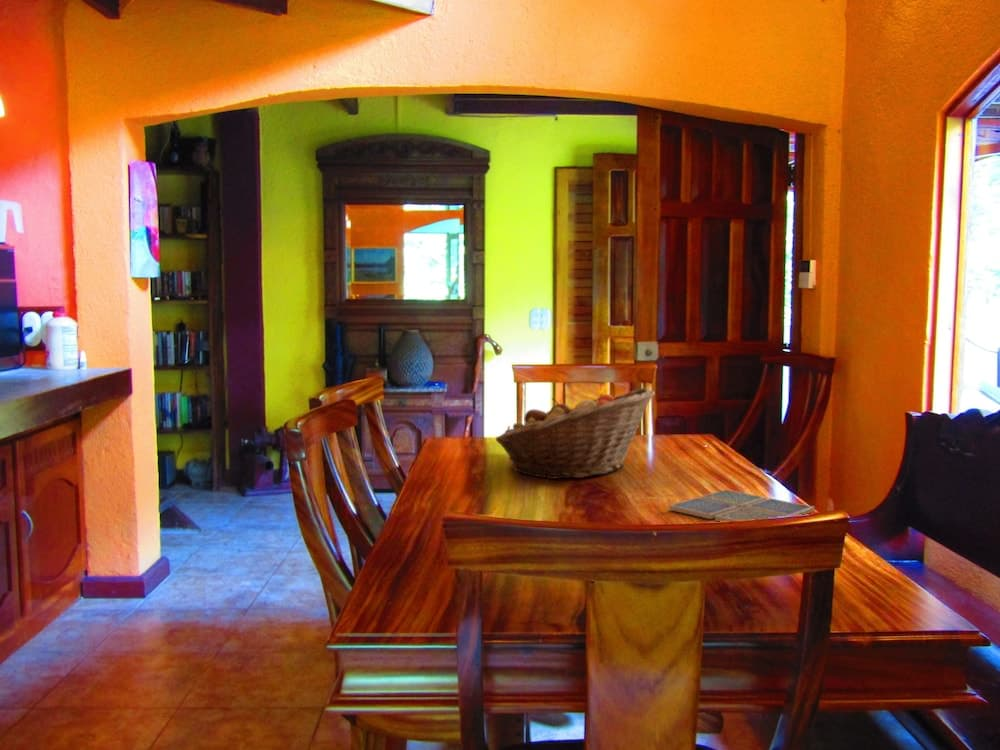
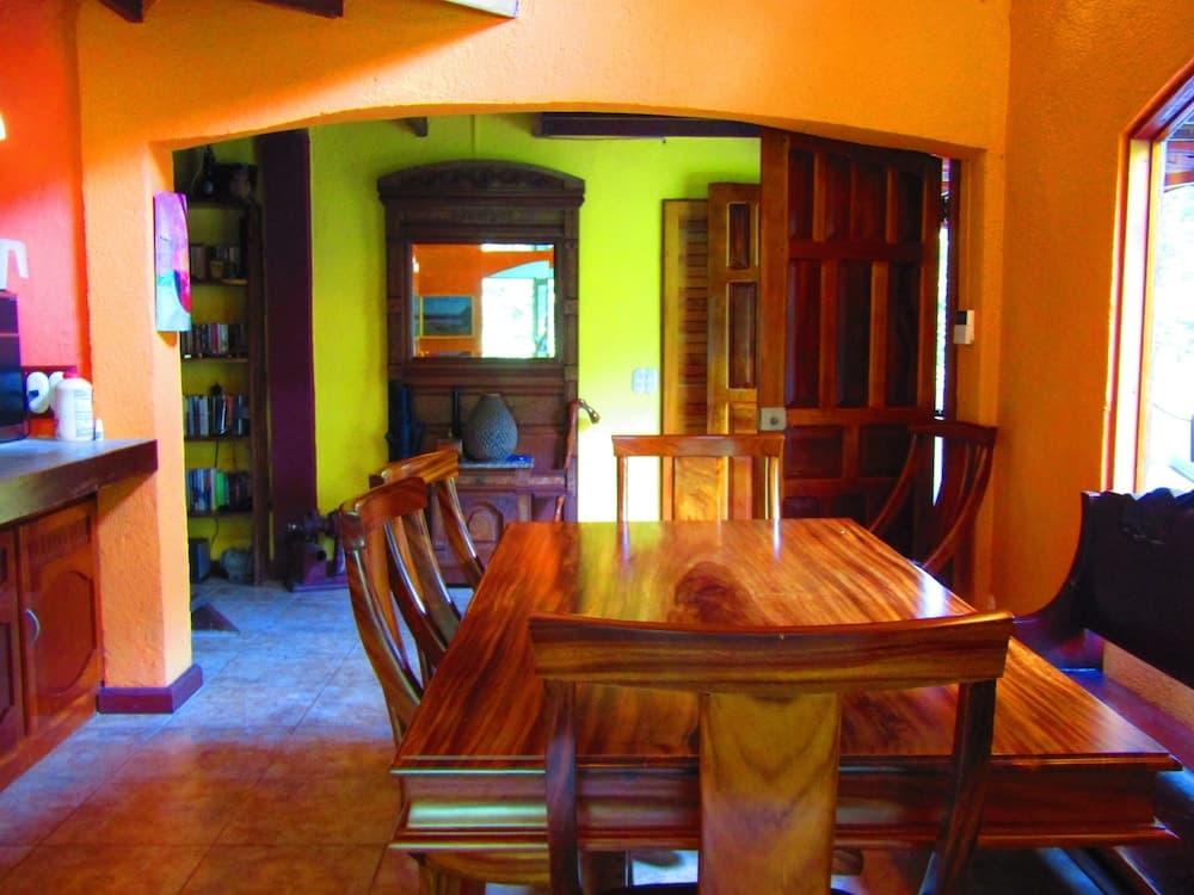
- drink coaster [668,488,816,522]
- fruit basket [495,387,656,480]
